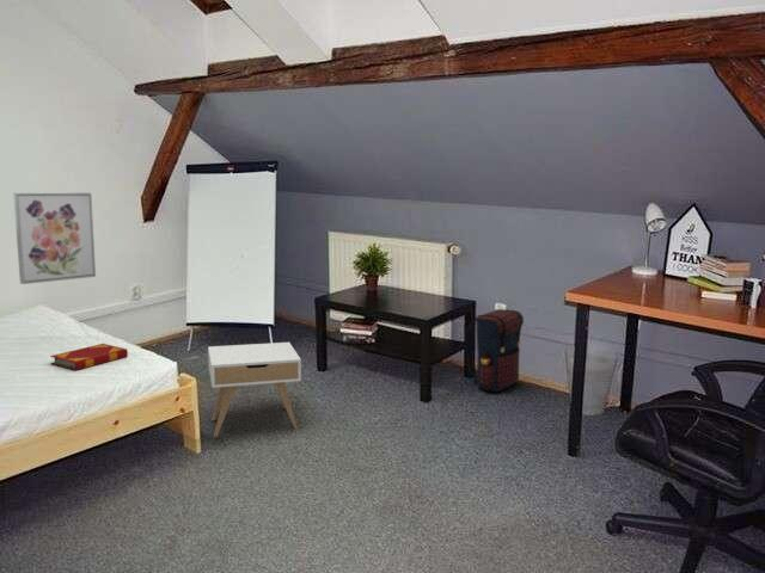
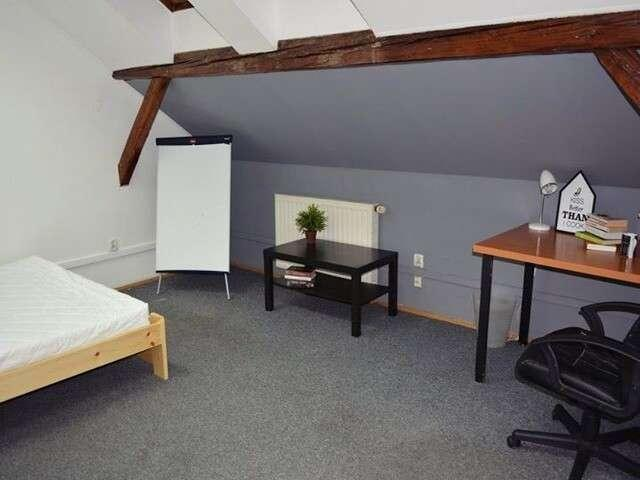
- nightstand [207,341,302,438]
- hardback book [49,343,129,371]
- satchel [464,308,525,393]
- wall art [12,191,97,285]
